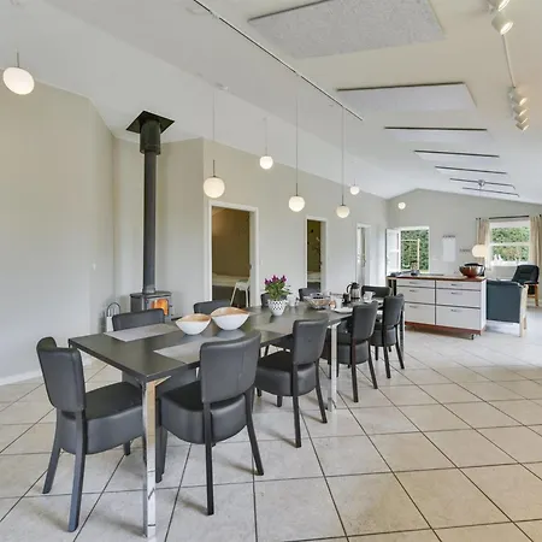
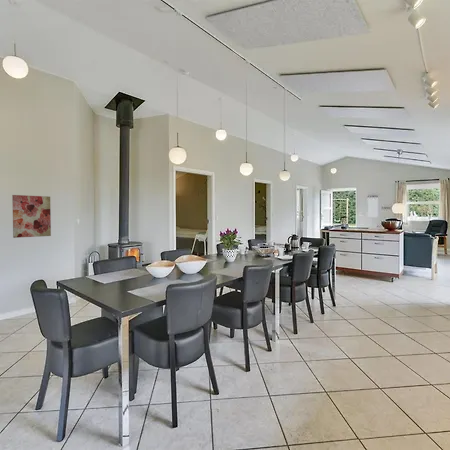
+ wall art [11,194,52,239]
